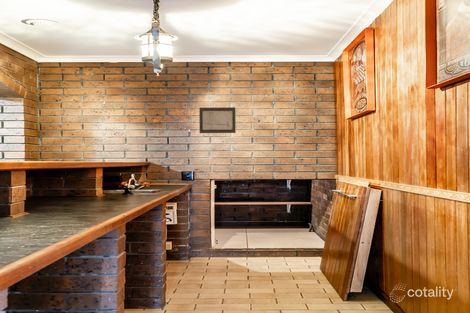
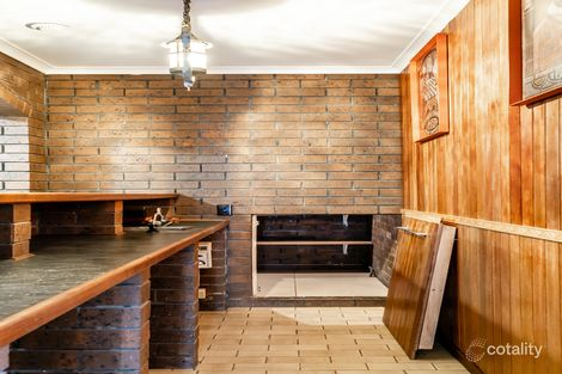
- wall art [198,106,237,134]
